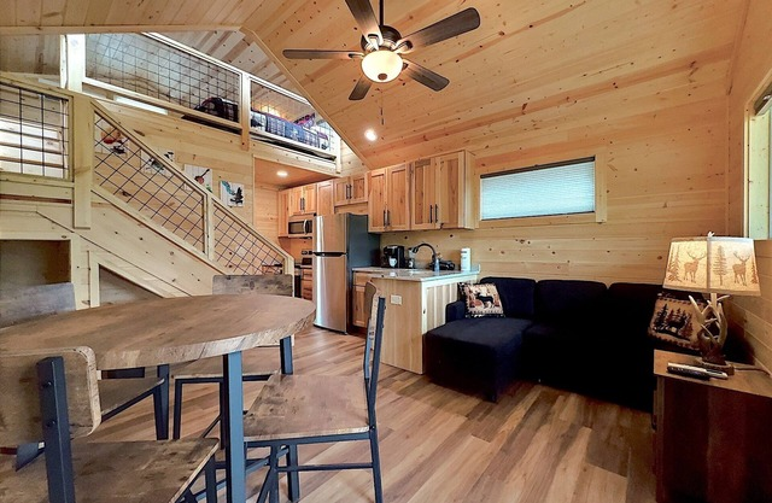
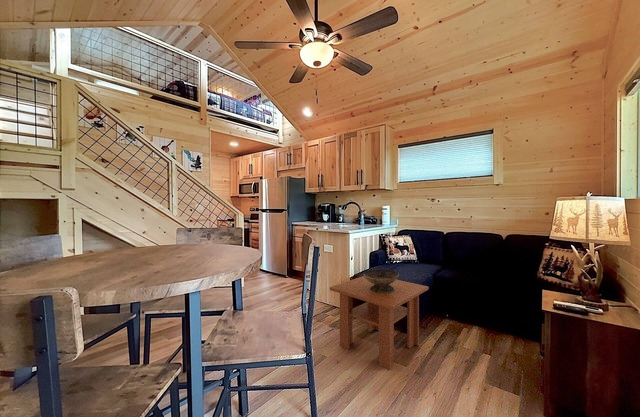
+ coffee table [329,275,430,371]
+ decorative bowl [363,269,400,293]
